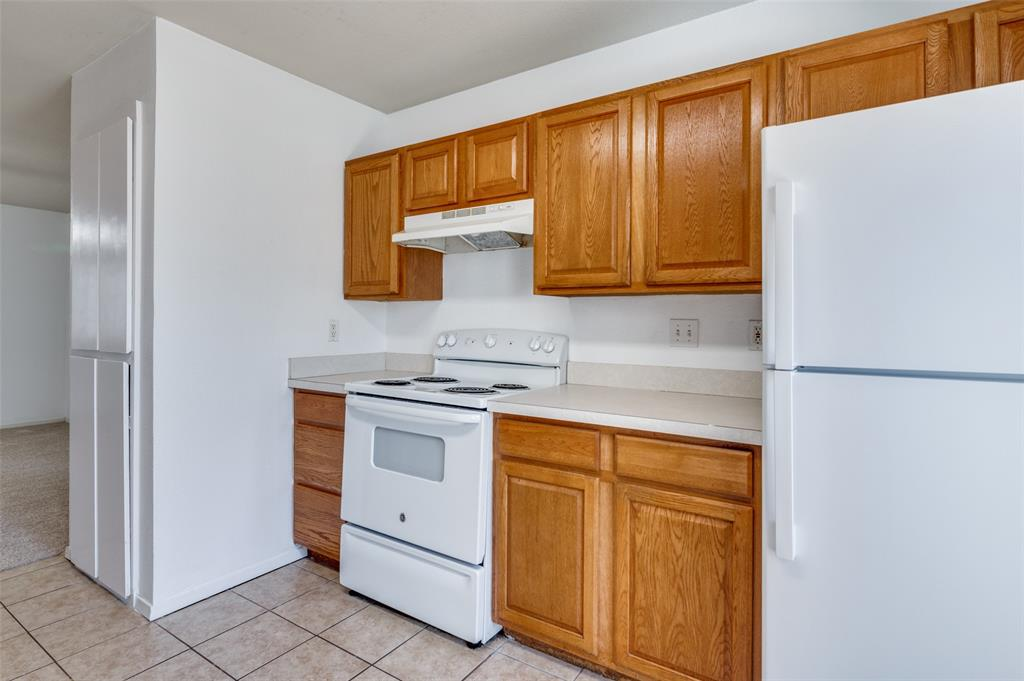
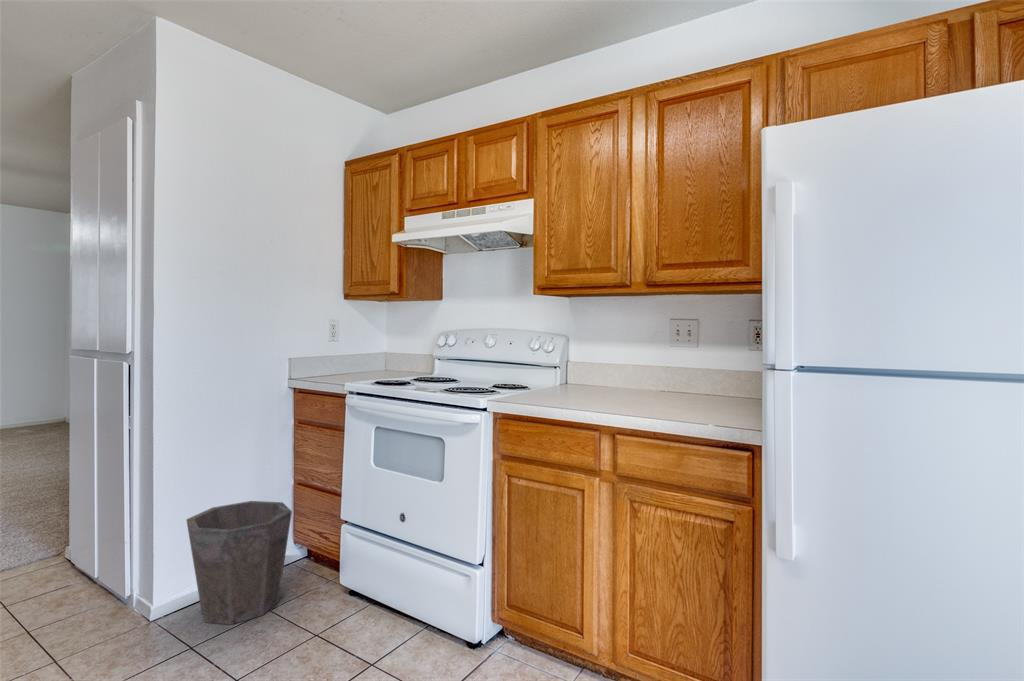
+ waste bin [185,500,293,625]
